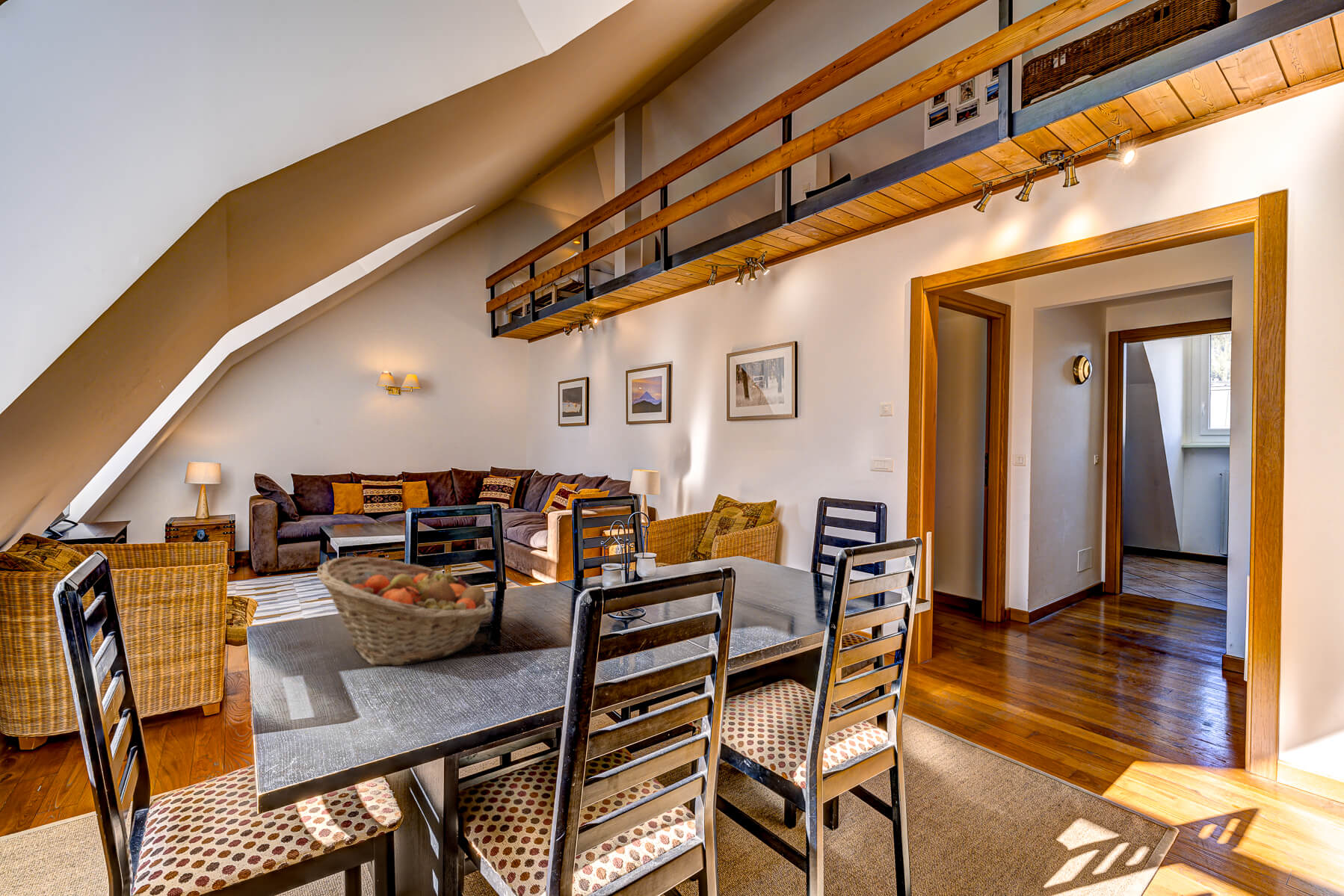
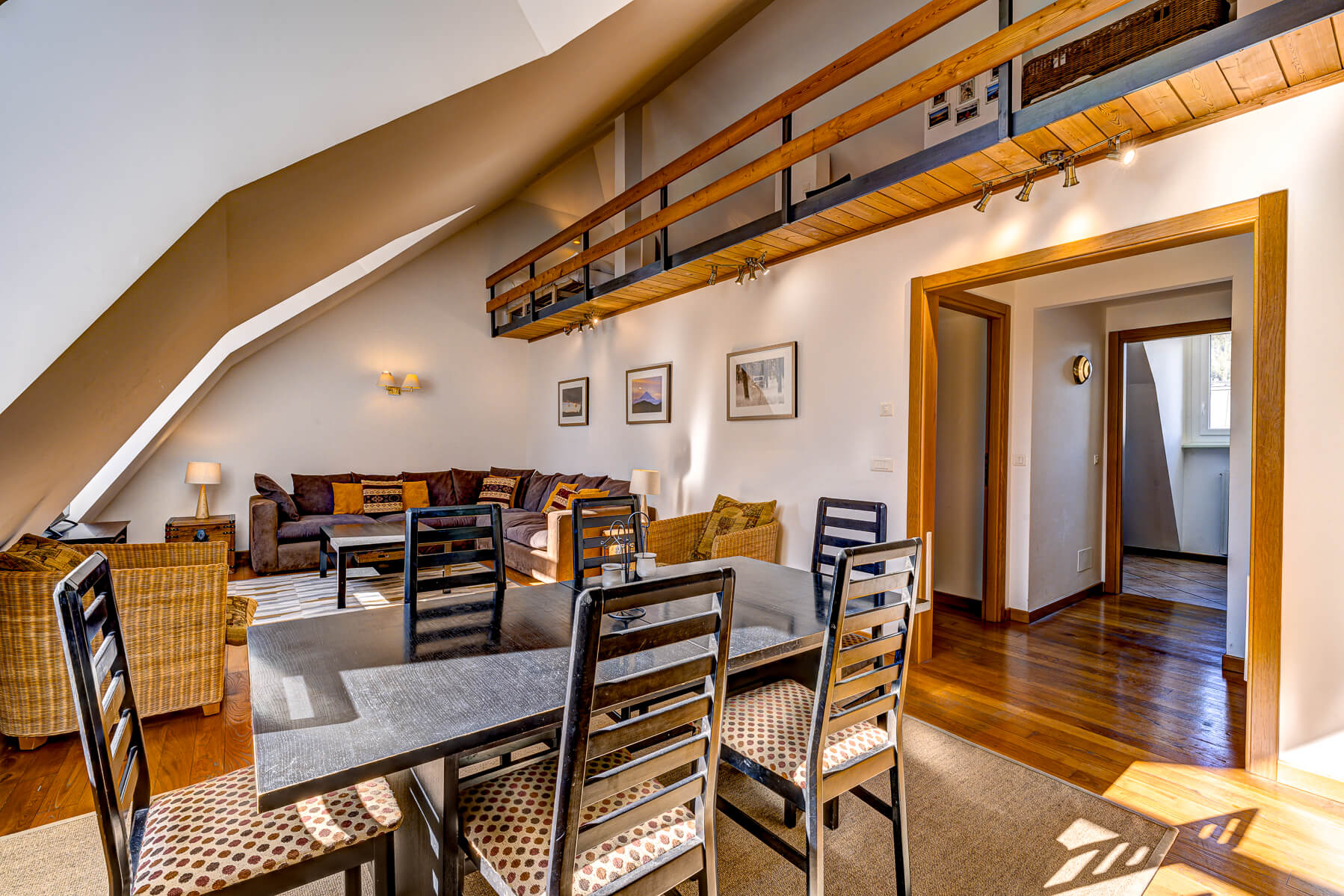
- fruit basket [316,556,494,667]
